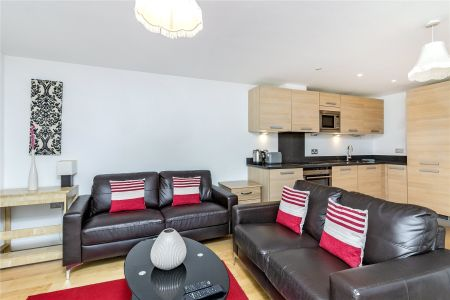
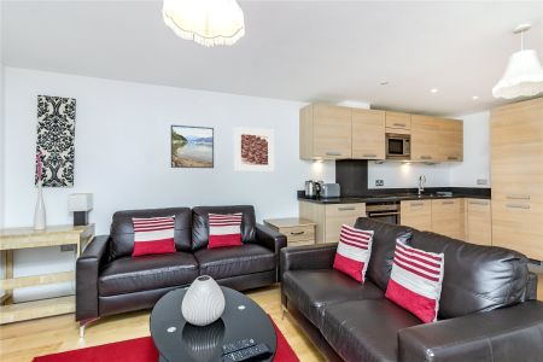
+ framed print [170,124,215,169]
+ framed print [233,125,275,173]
